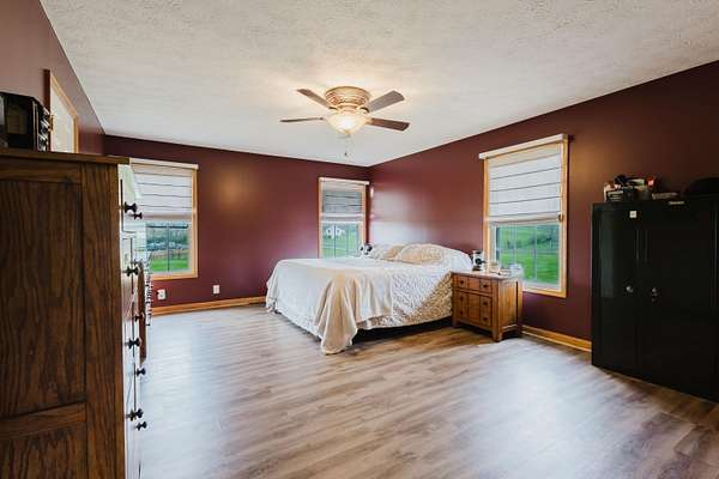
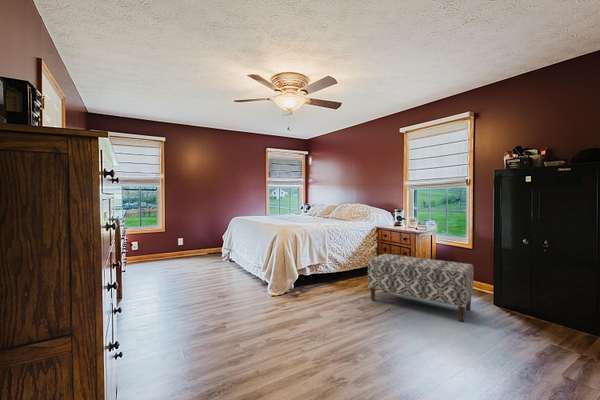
+ bench [367,253,475,322]
